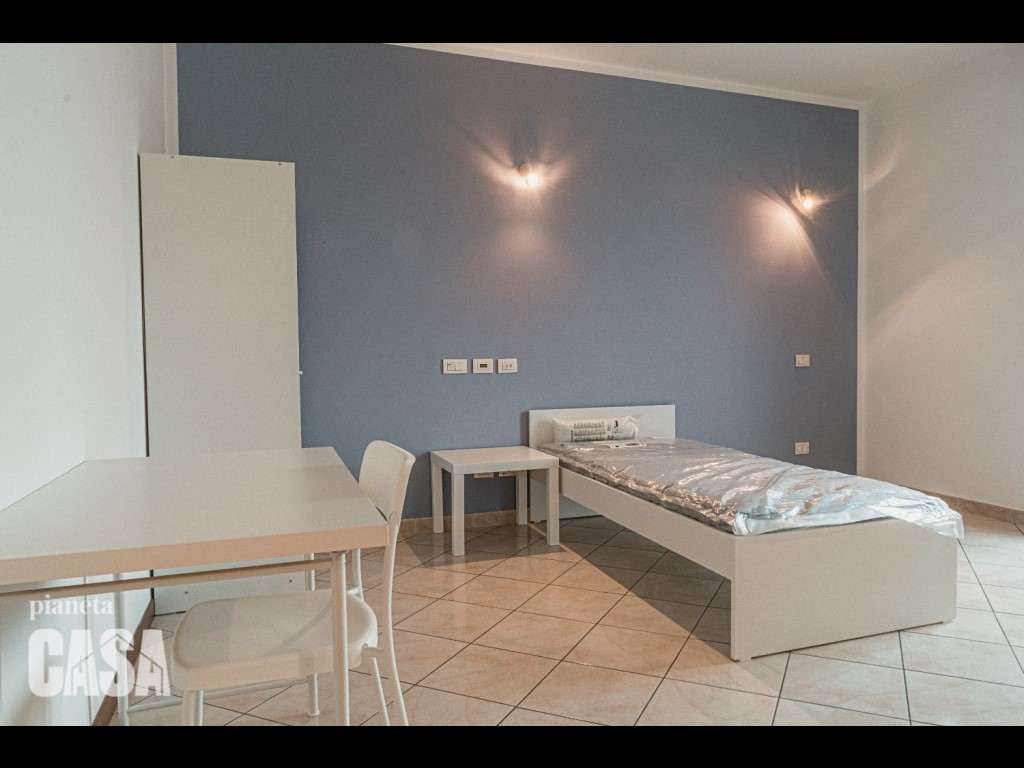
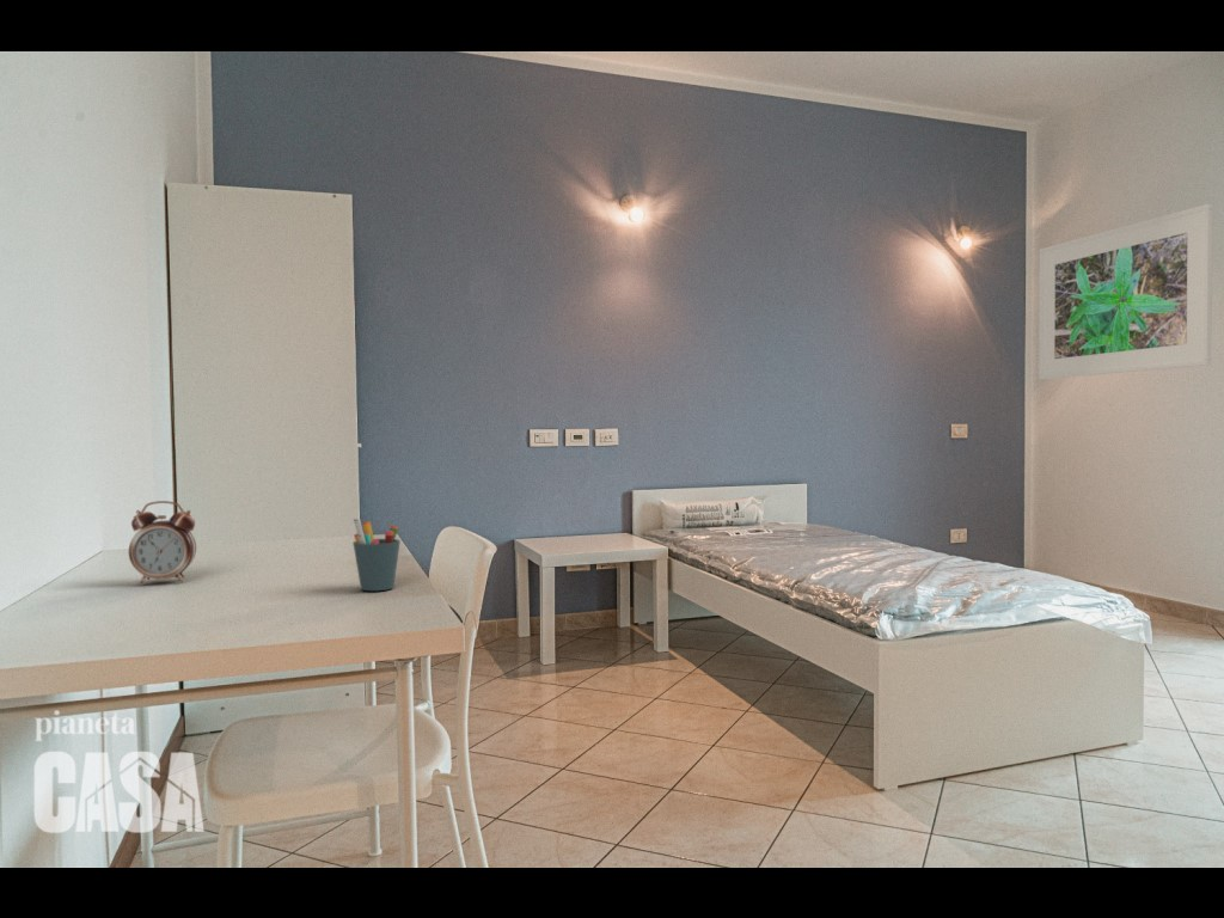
+ alarm clock [128,500,197,585]
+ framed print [1038,203,1213,380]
+ pen holder [351,518,402,592]
